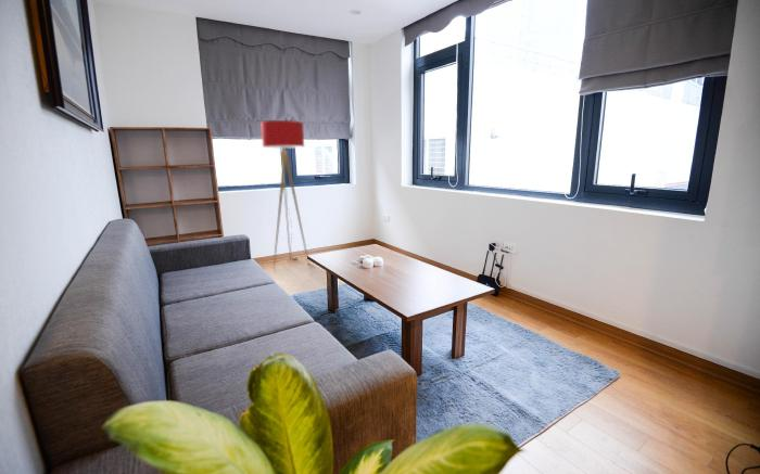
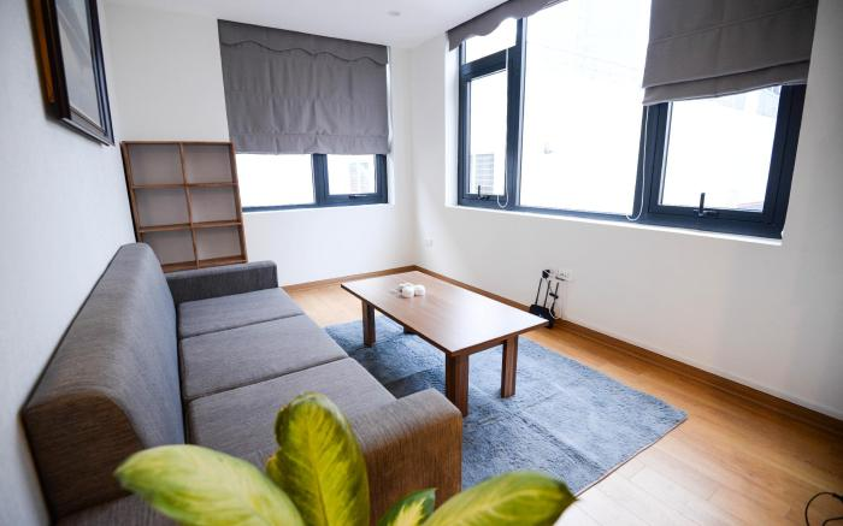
- floor lamp [259,119,311,268]
